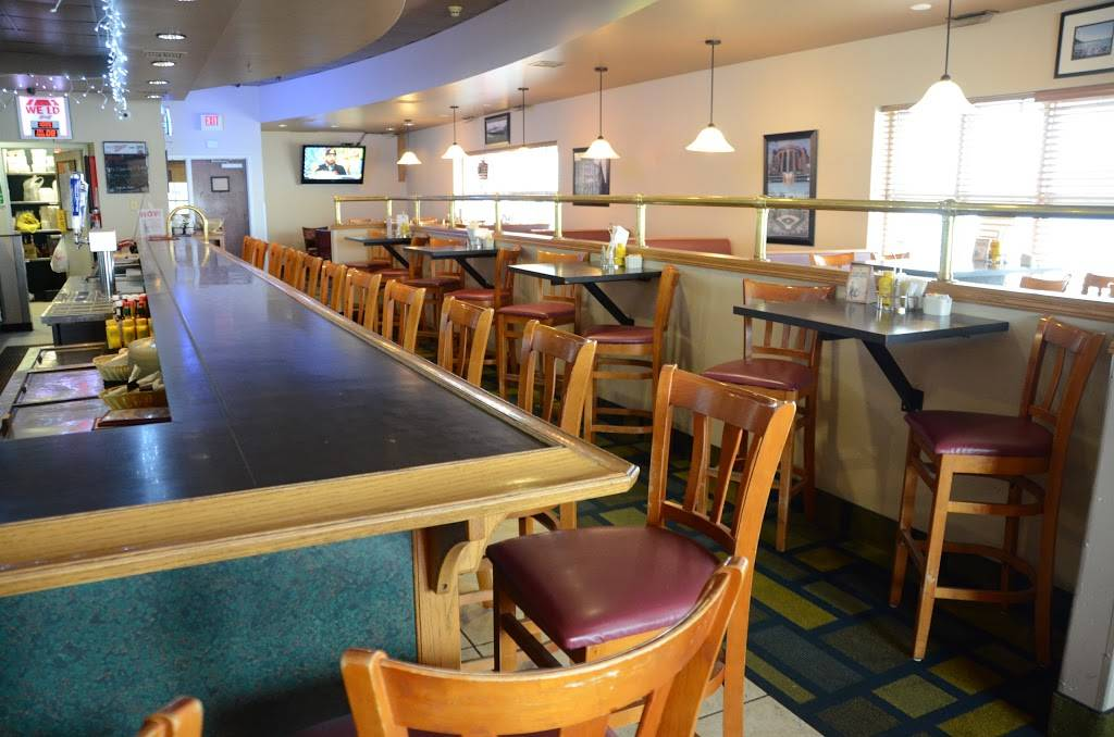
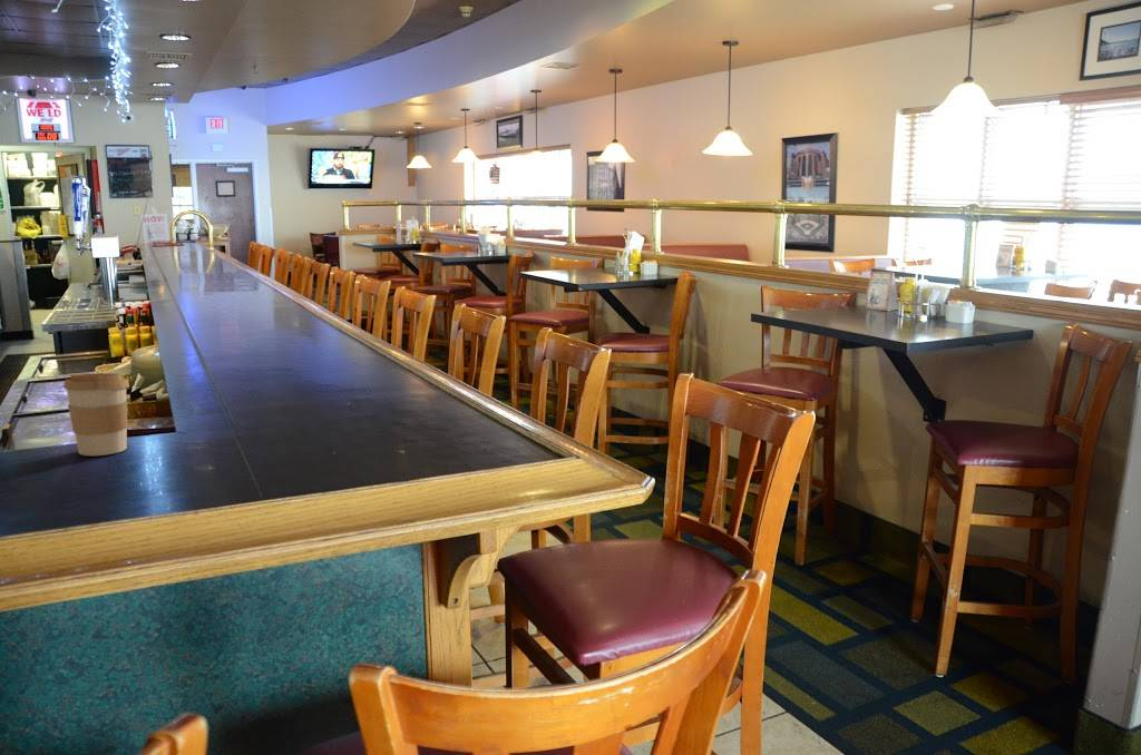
+ coffee cup [62,372,130,457]
